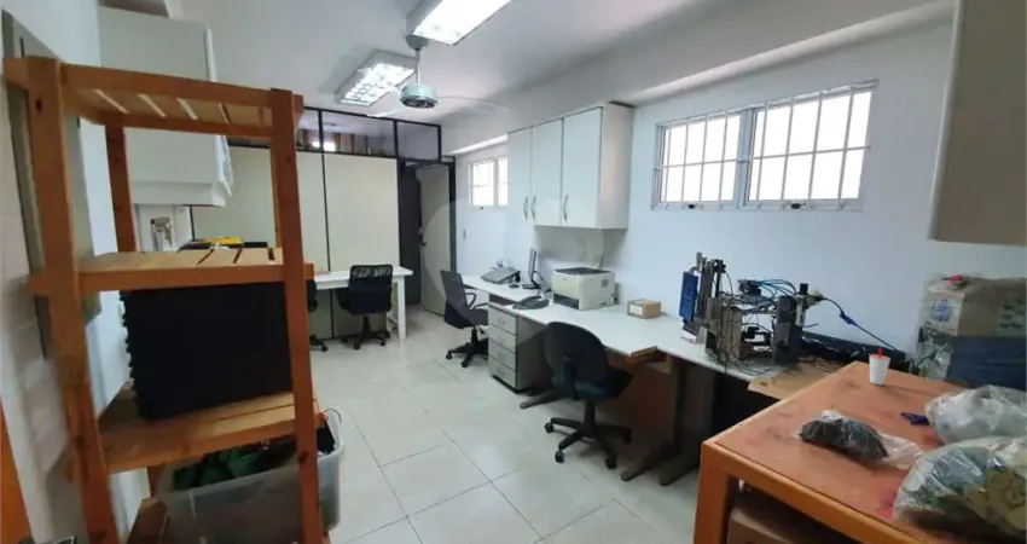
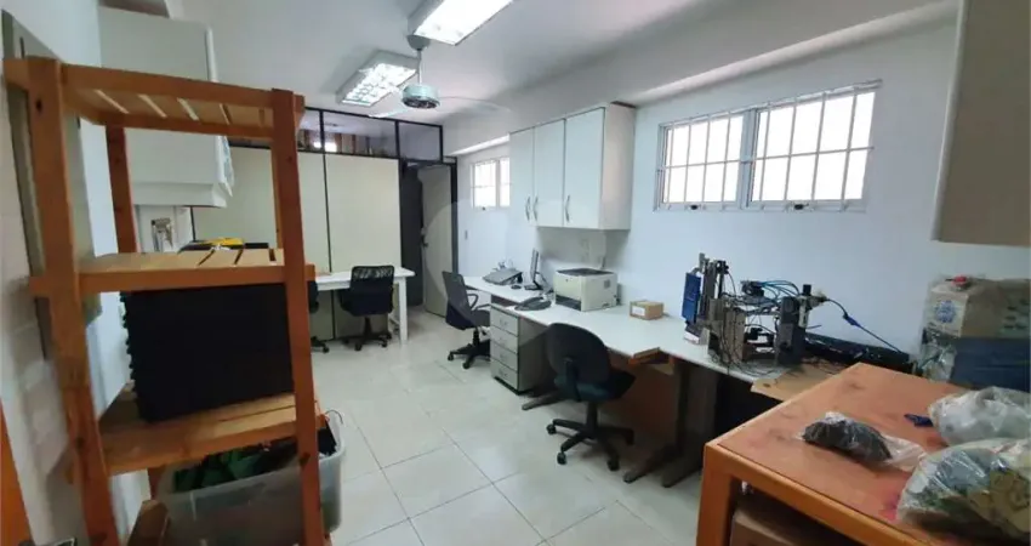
- cup [869,347,892,386]
